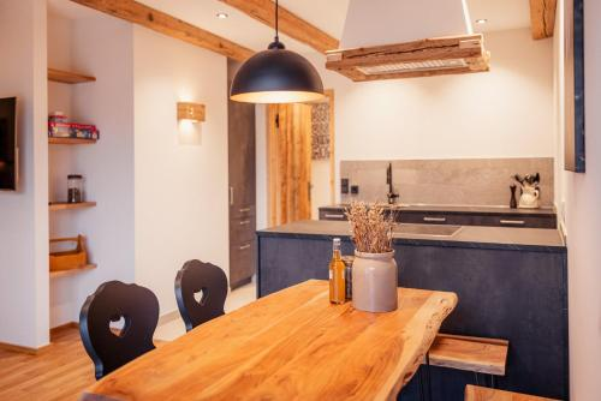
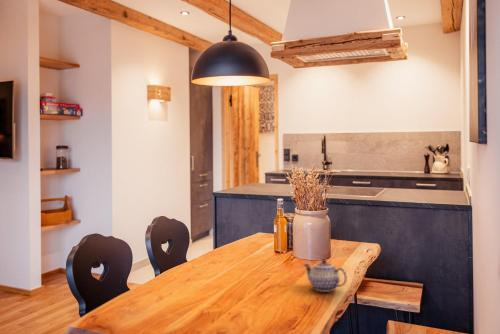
+ teapot [302,258,348,293]
